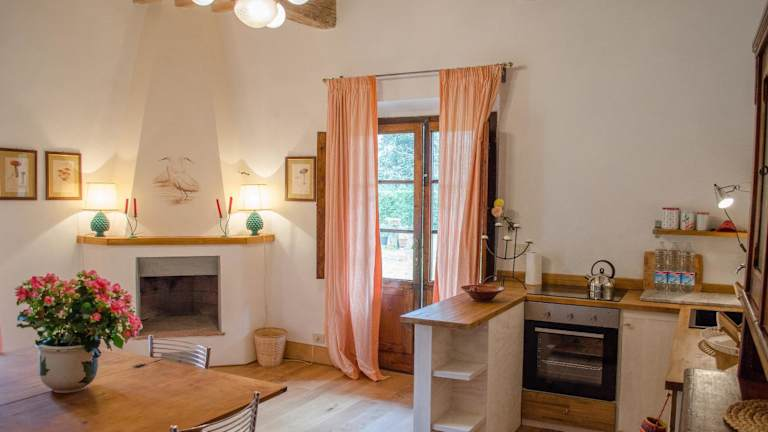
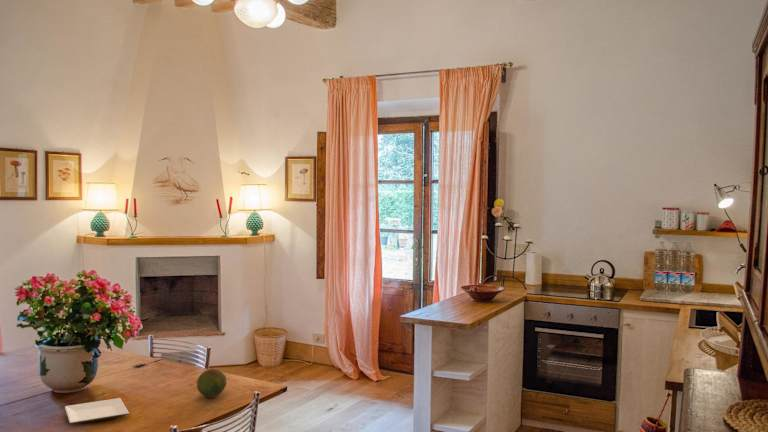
+ plate [64,397,130,425]
+ fruit [196,368,228,398]
